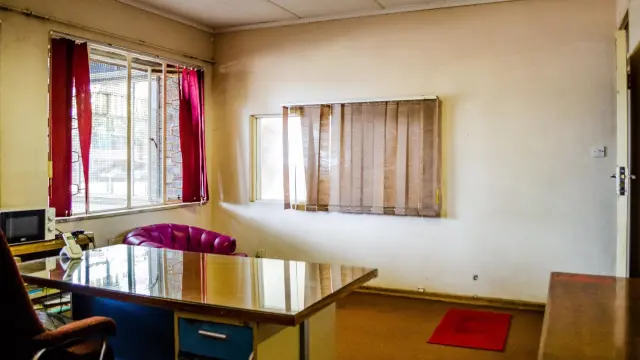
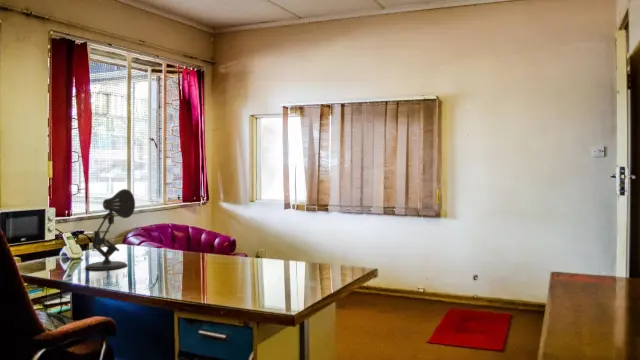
+ desk lamp [85,188,136,271]
